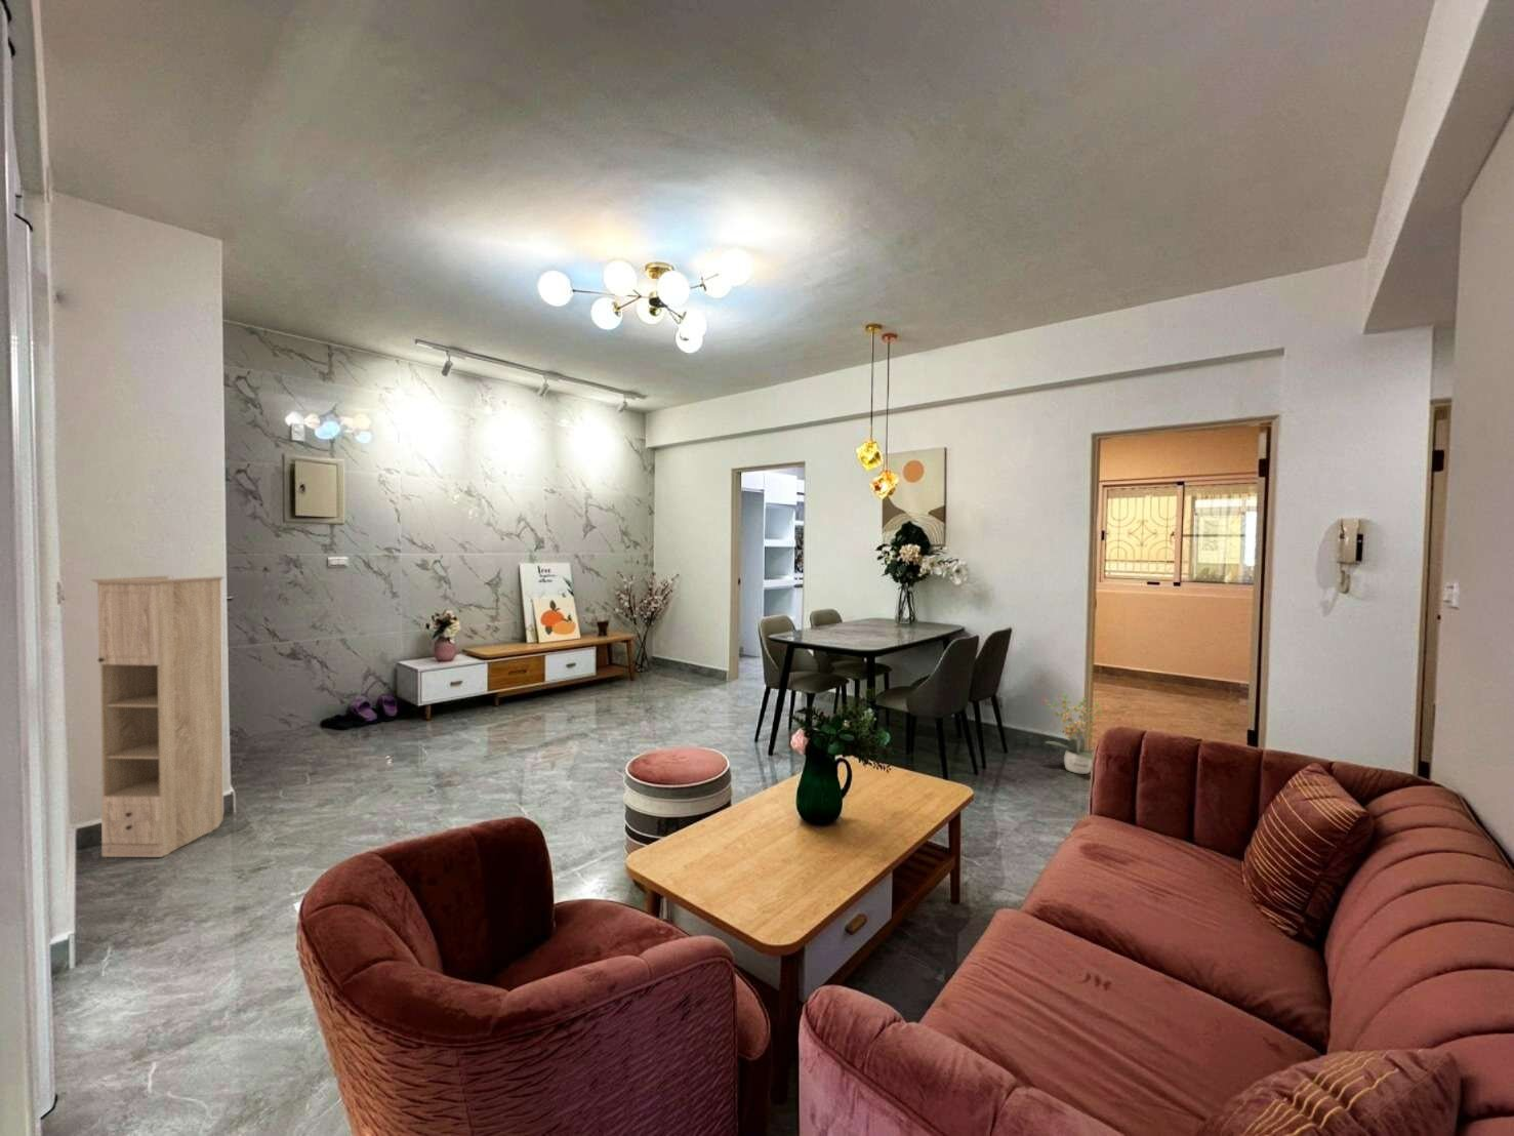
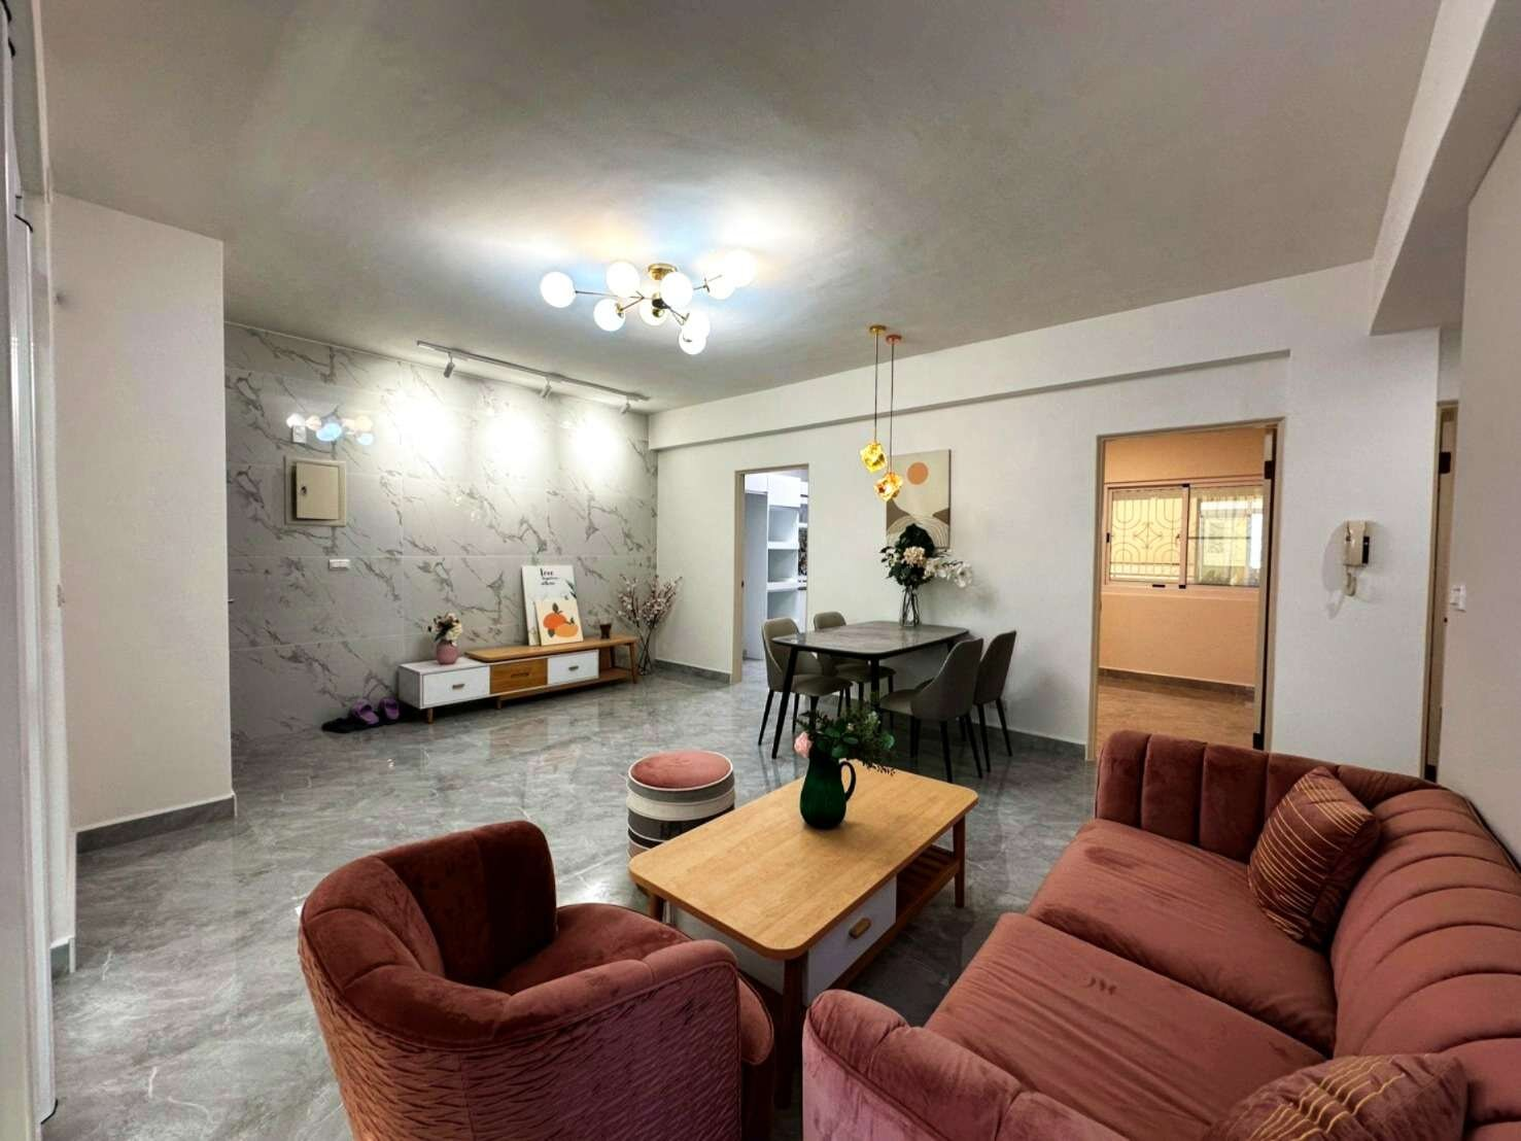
- storage cabinet [89,575,224,858]
- potted plant [1040,692,1106,776]
